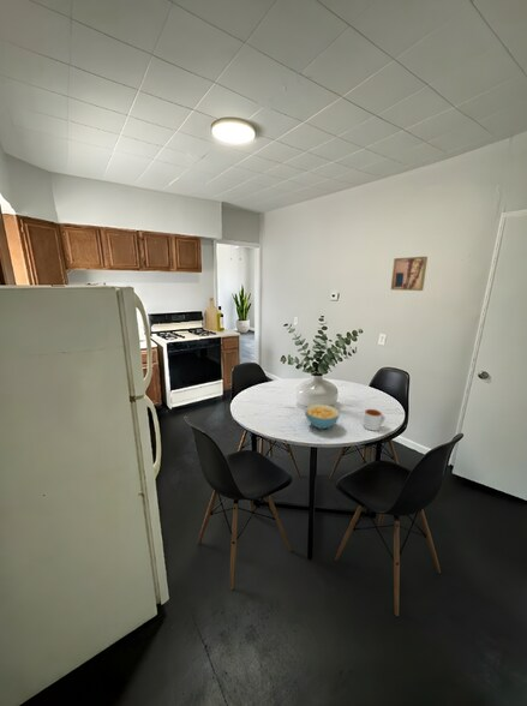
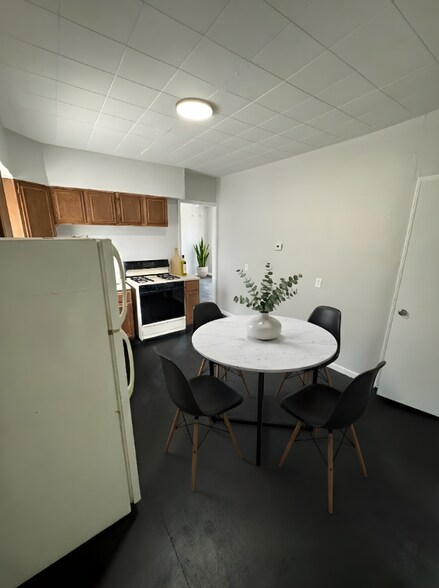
- mug [363,408,387,432]
- cereal bowl [304,403,341,430]
- wall art [390,256,429,292]
